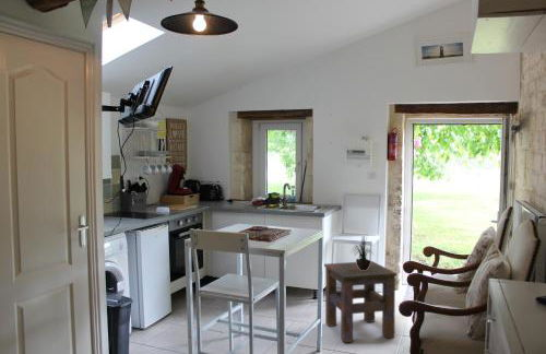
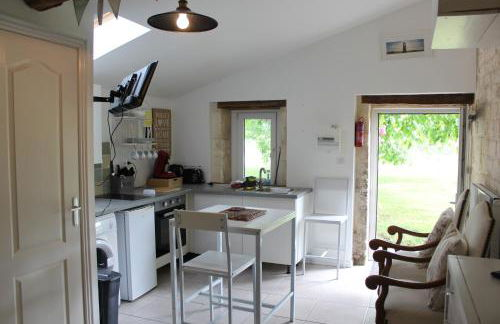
- side table [323,260,399,343]
- potted plant [352,233,373,270]
